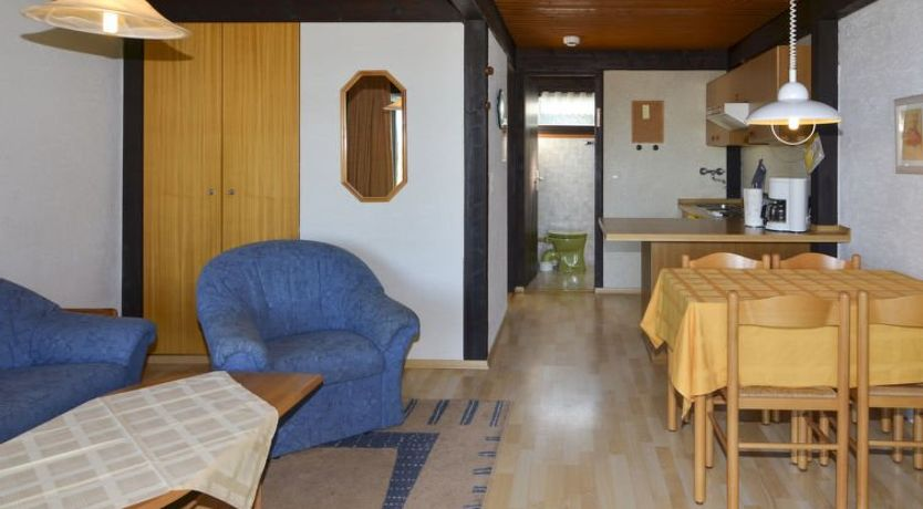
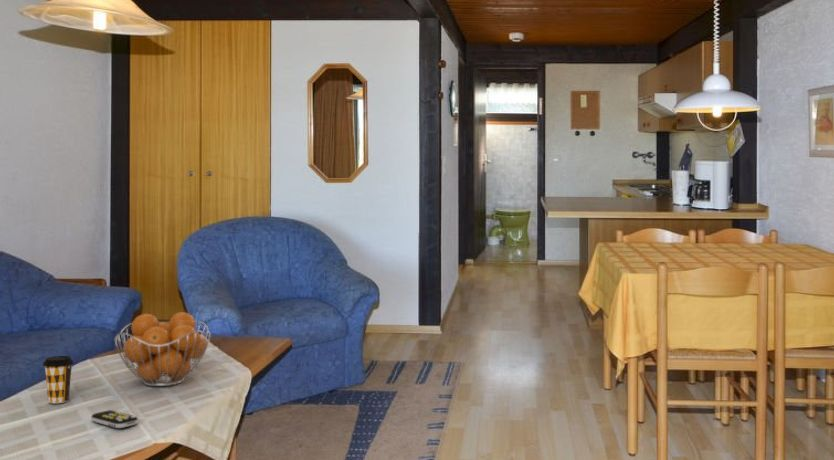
+ coffee cup [42,355,74,404]
+ fruit basket [113,311,212,387]
+ remote control [90,409,139,429]
